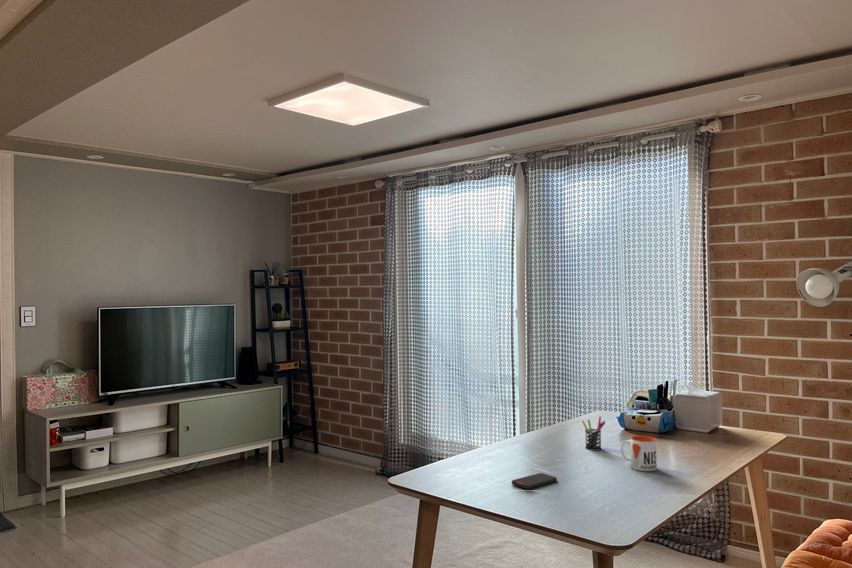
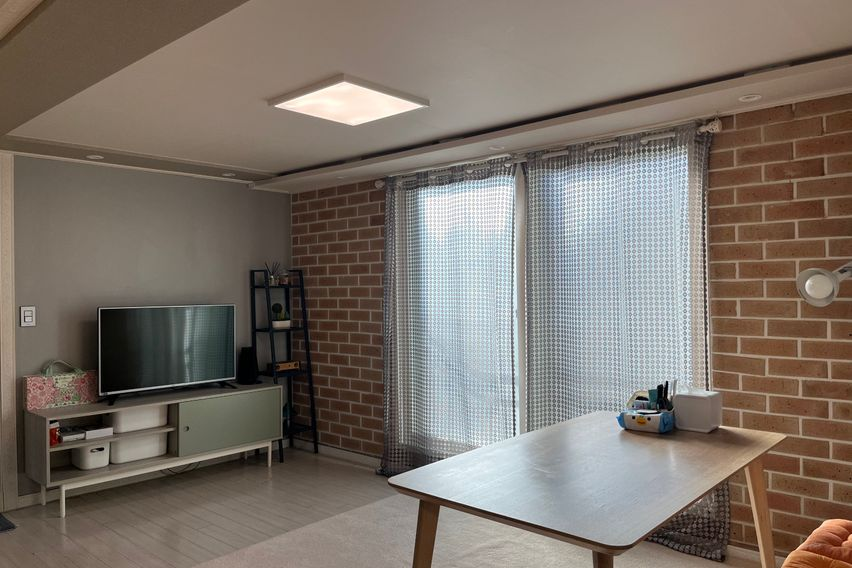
- mug [620,435,658,472]
- pen holder [581,415,606,452]
- smartphone [511,472,558,490]
